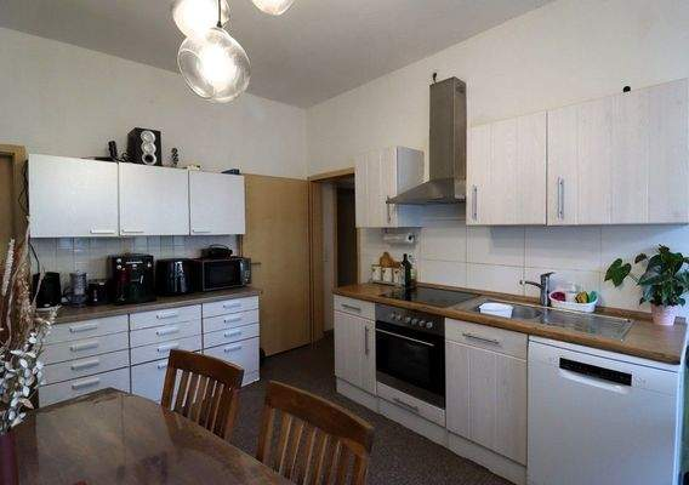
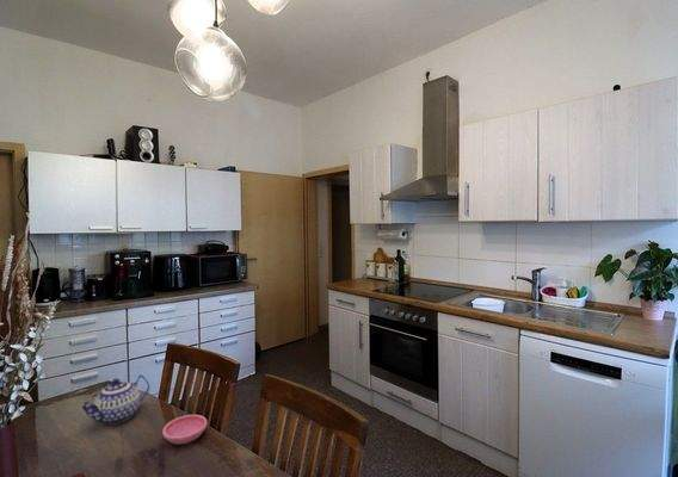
+ saucer [161,414,208,446]
+ teapot [80,373,150,425]
